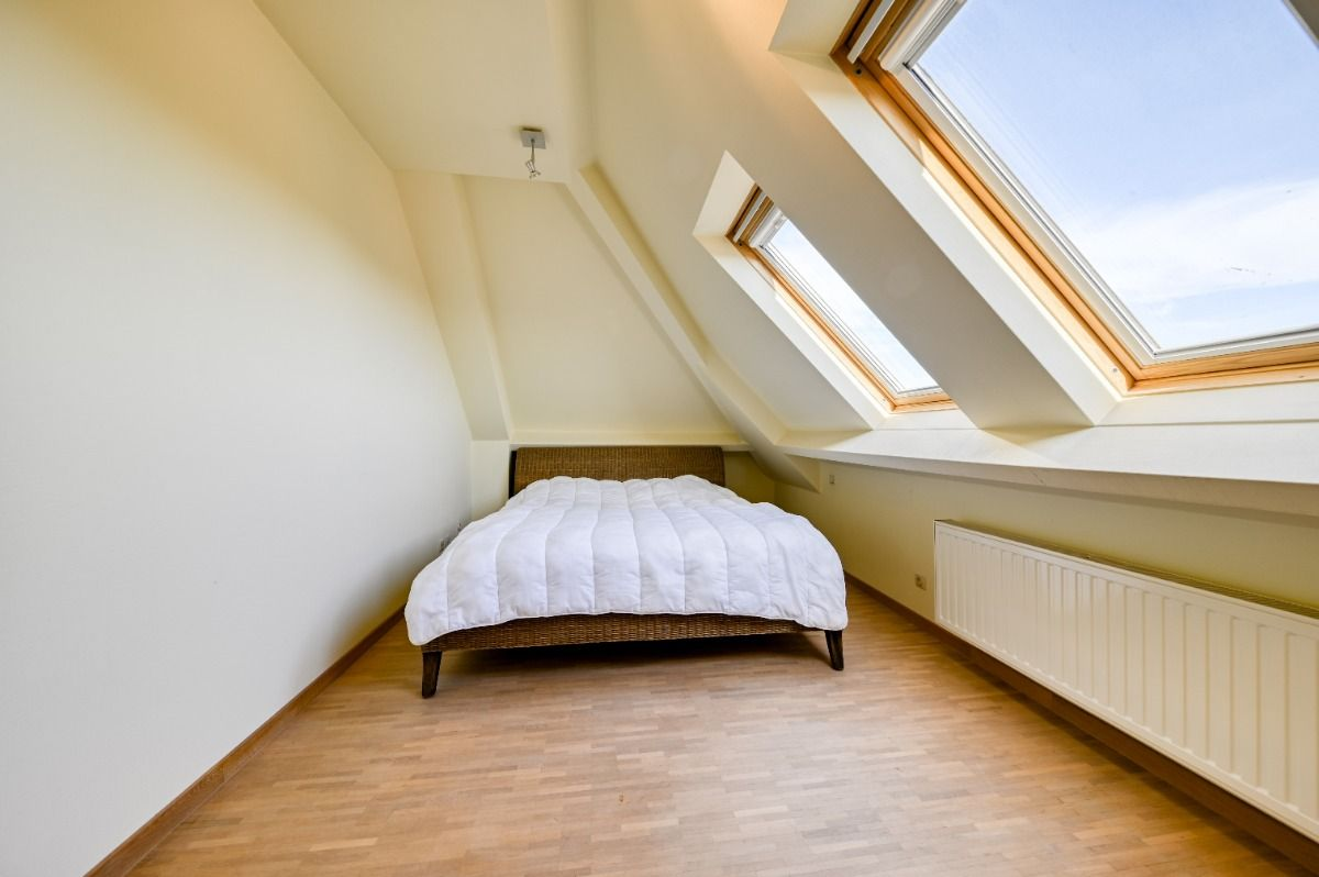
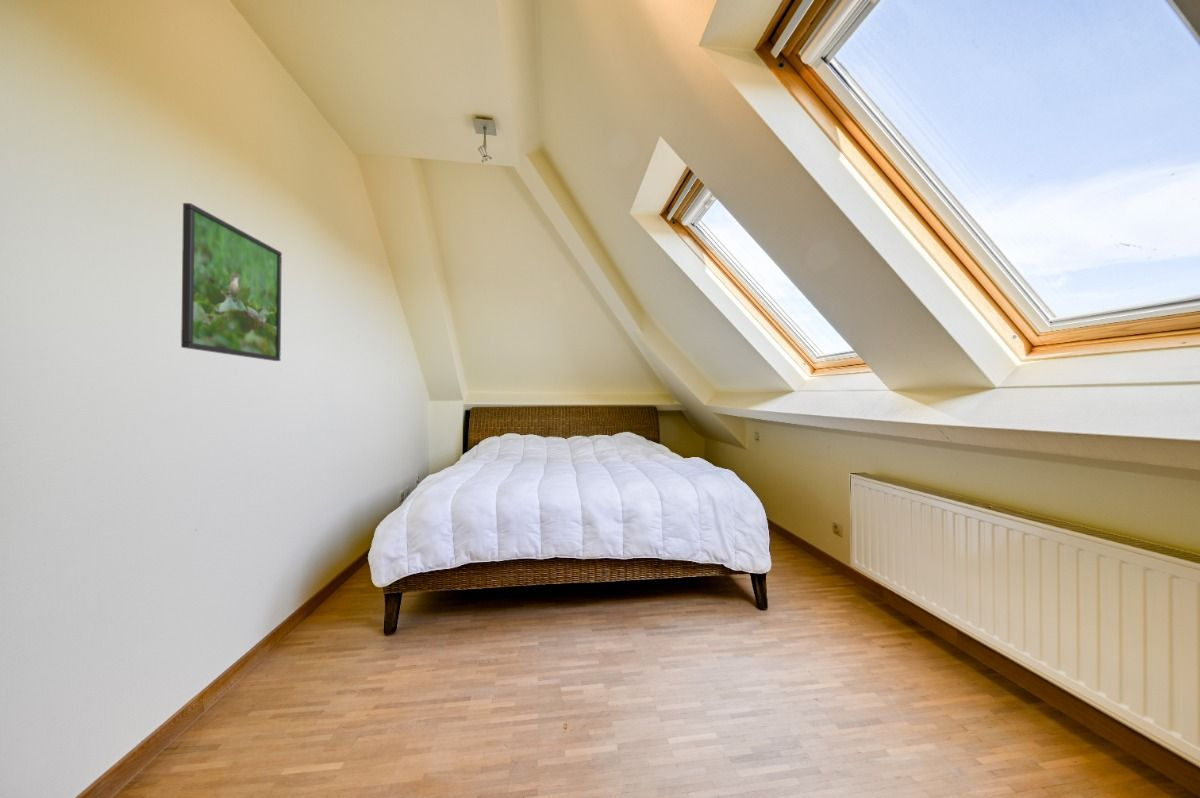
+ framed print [180,202,283,362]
